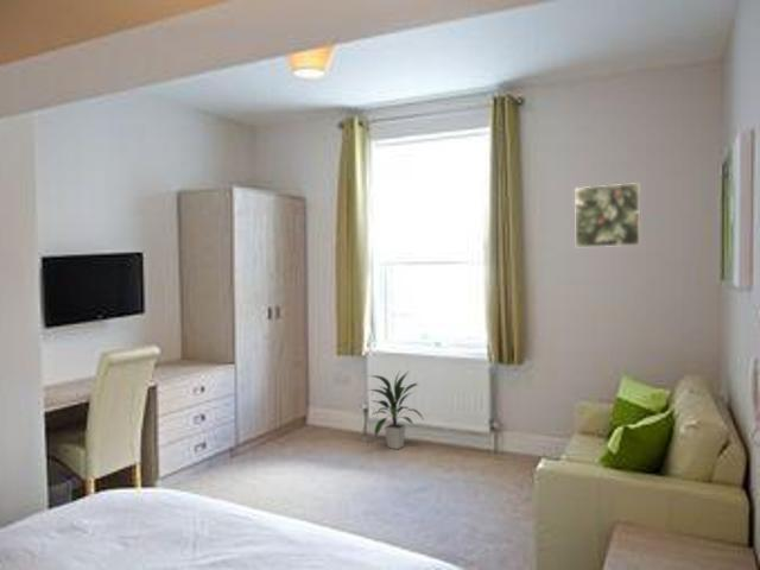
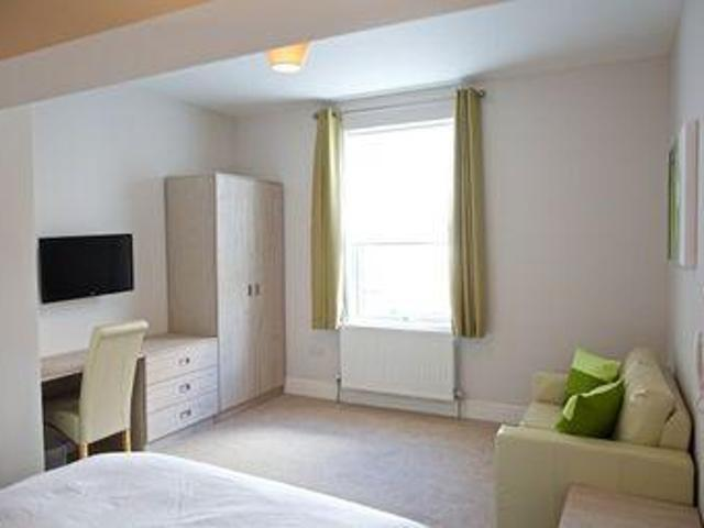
- indoor plant [366,369,425,450]
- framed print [574,182,641,248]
